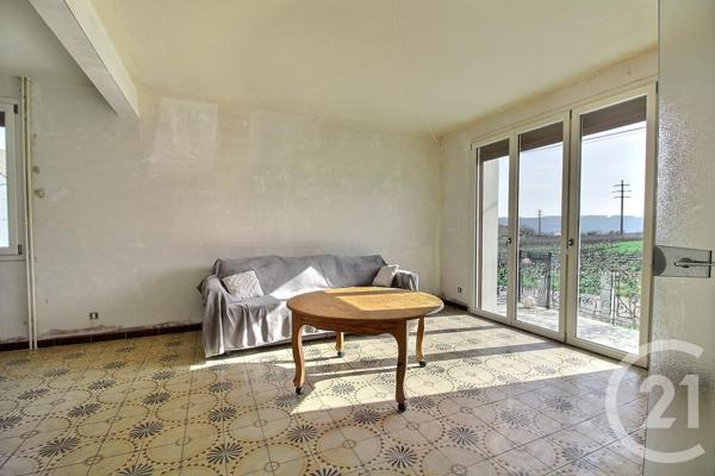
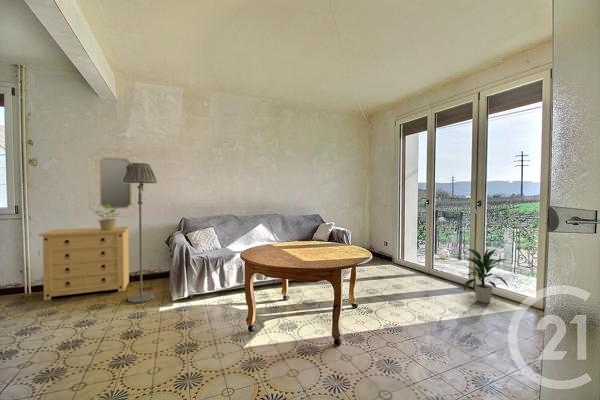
+ potted plant [93,204,120,231]
+ indoor plant [463,248,510,304]
+ dresser [38,226,132,302]
+ home mirror [88,148,143,218]
+ floor lamp [122,162,158,304]
